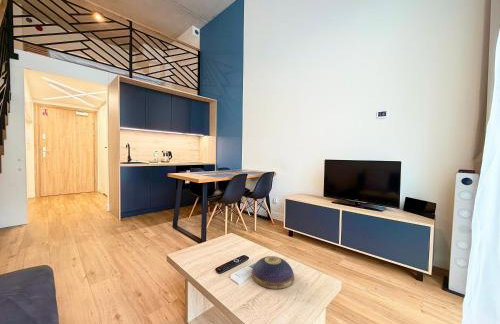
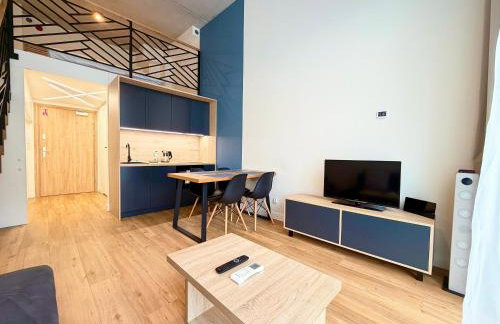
- decorative bowl [250,255,295,290]
